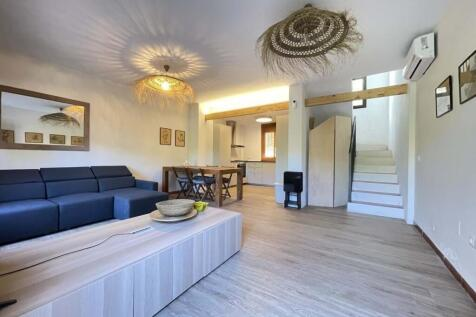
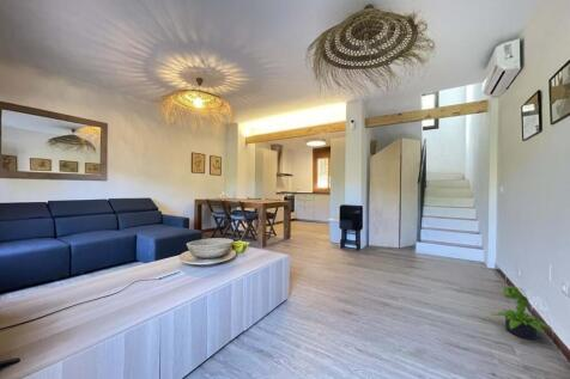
+ potted plant [490,285,553,341]
